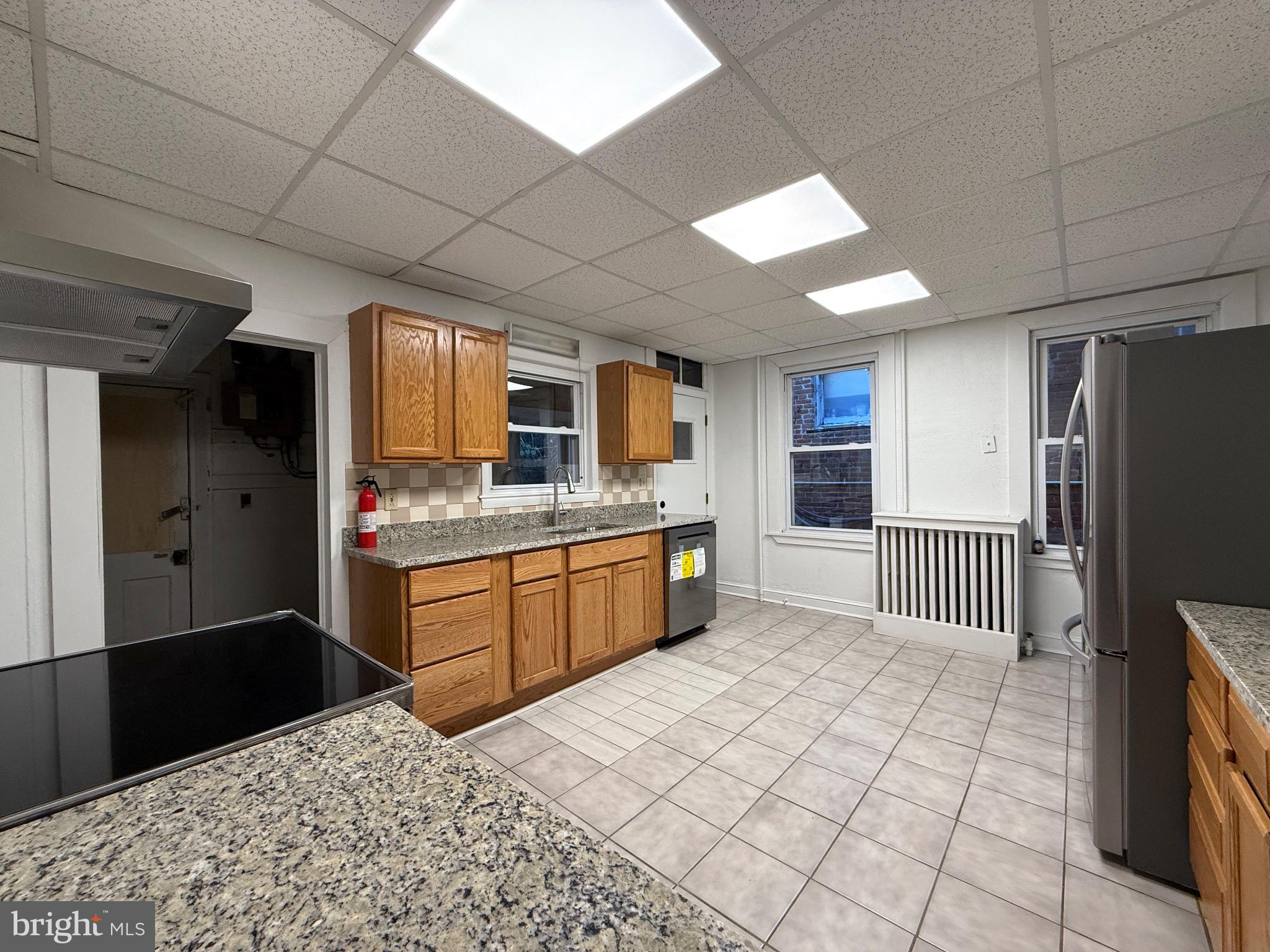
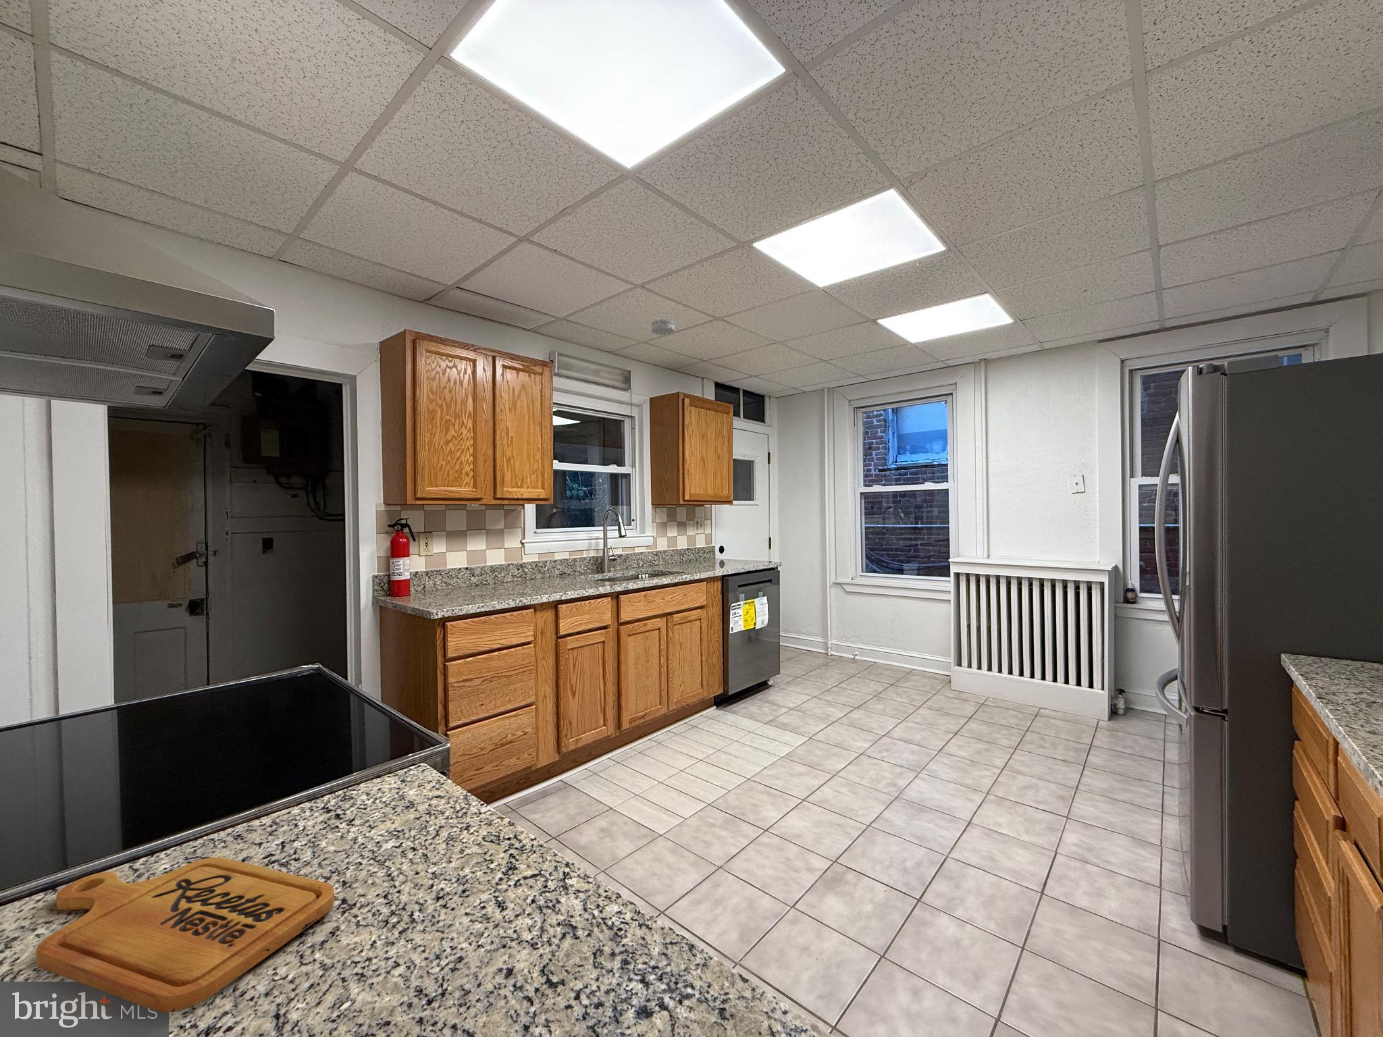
+ cutting board [35,856,335,1013]
+ smoke detector [650,319,675,335]
